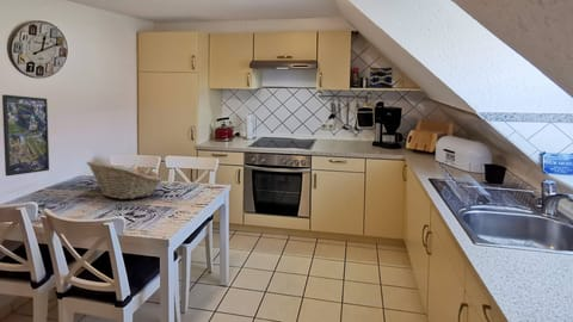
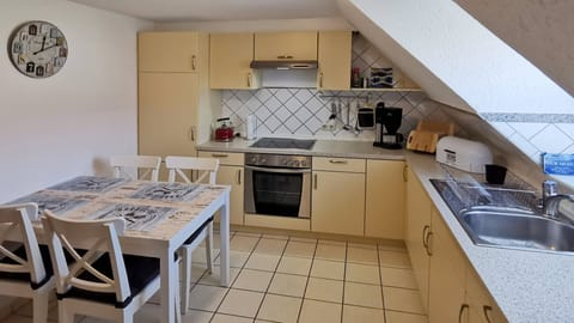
- fruit basket [86,160,164,200]
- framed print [1,93,50,177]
